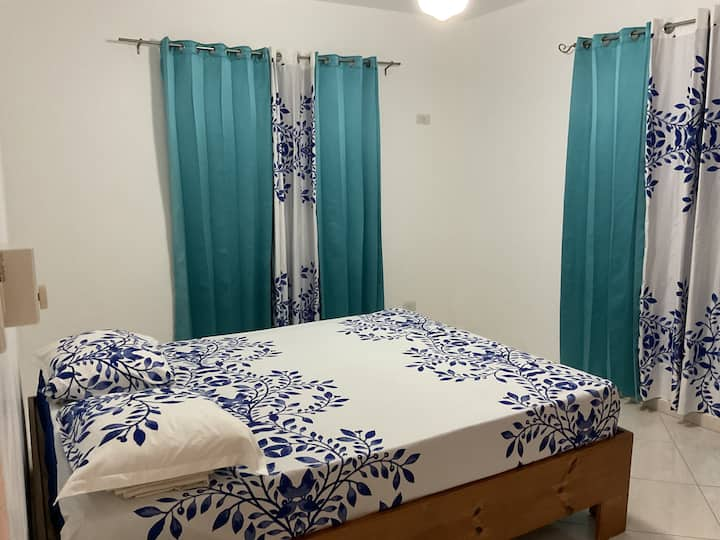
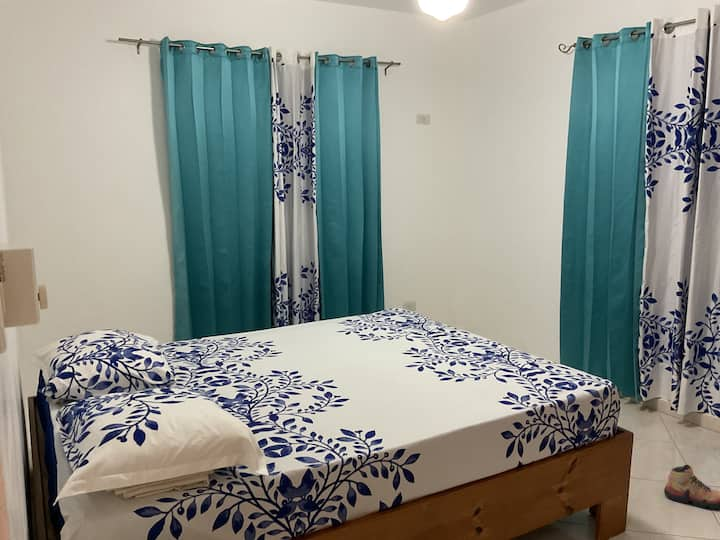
+ shoe [663,464,720,510]
